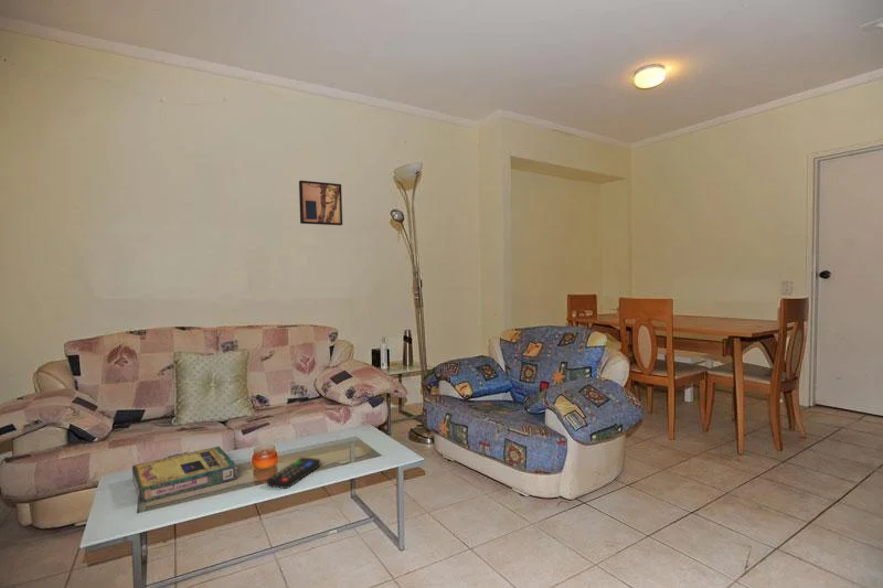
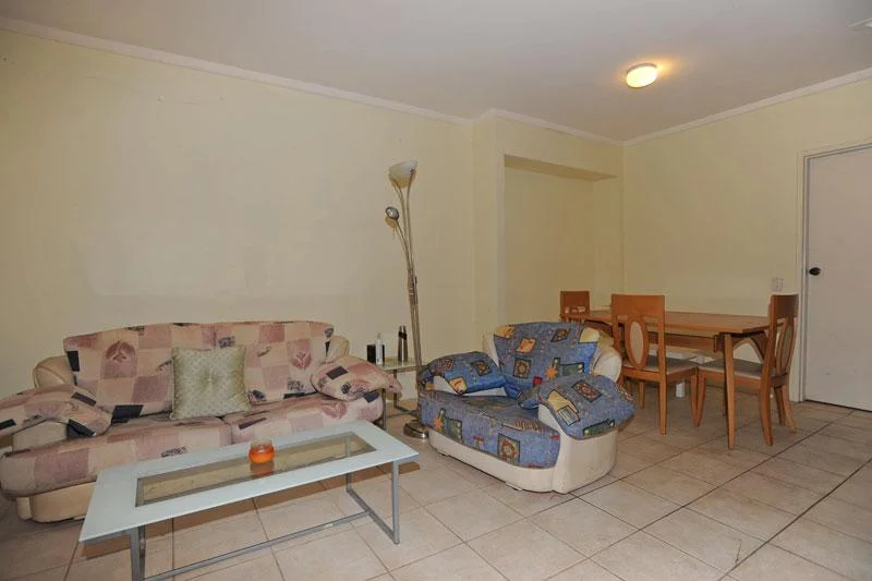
- remote control [266,457,321,490]
- wall art [298,180,343,226]
- video game box [131,446,238,505]
